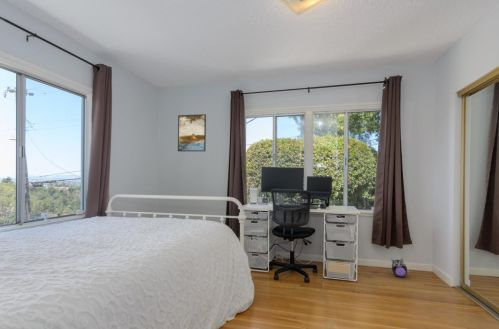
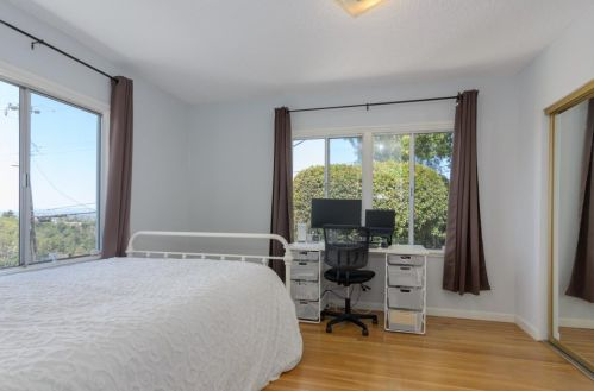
- plush toy [391,258,409,278]
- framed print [177,113,207,152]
